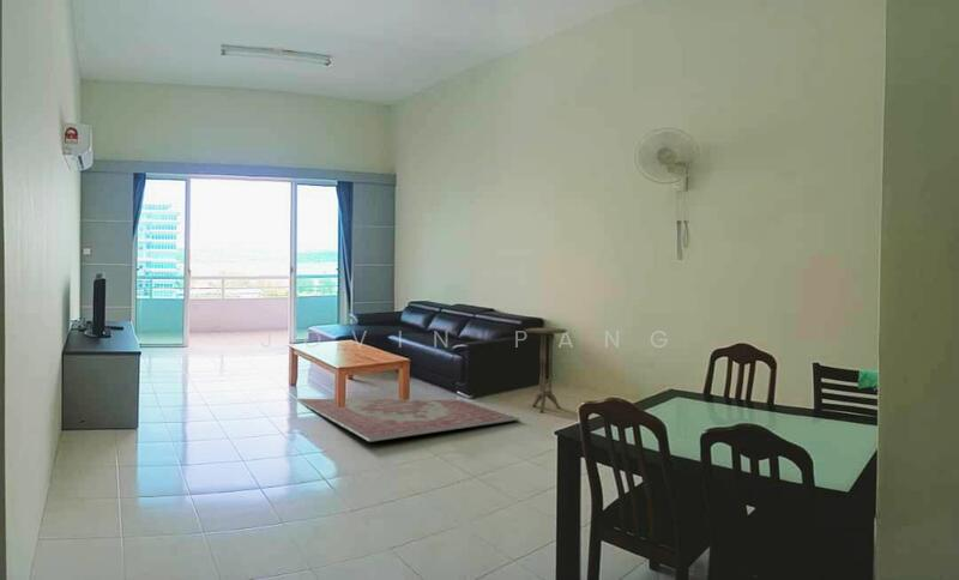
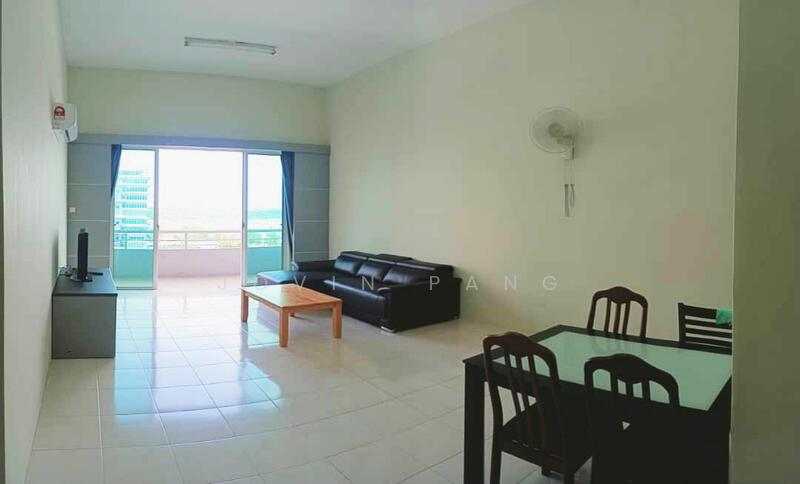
- side table [524,327,568,413]
- rug [292,397,521,443]
